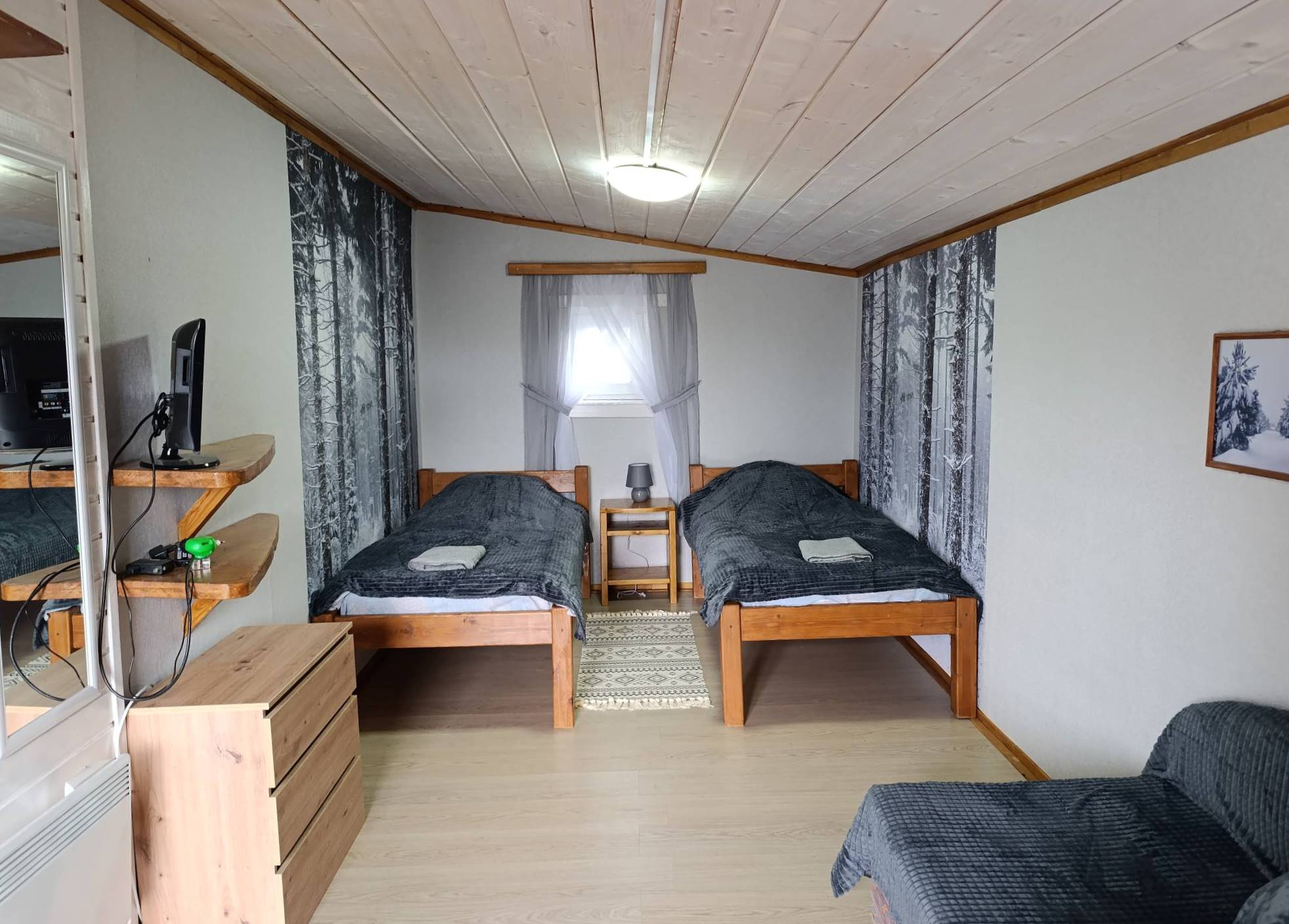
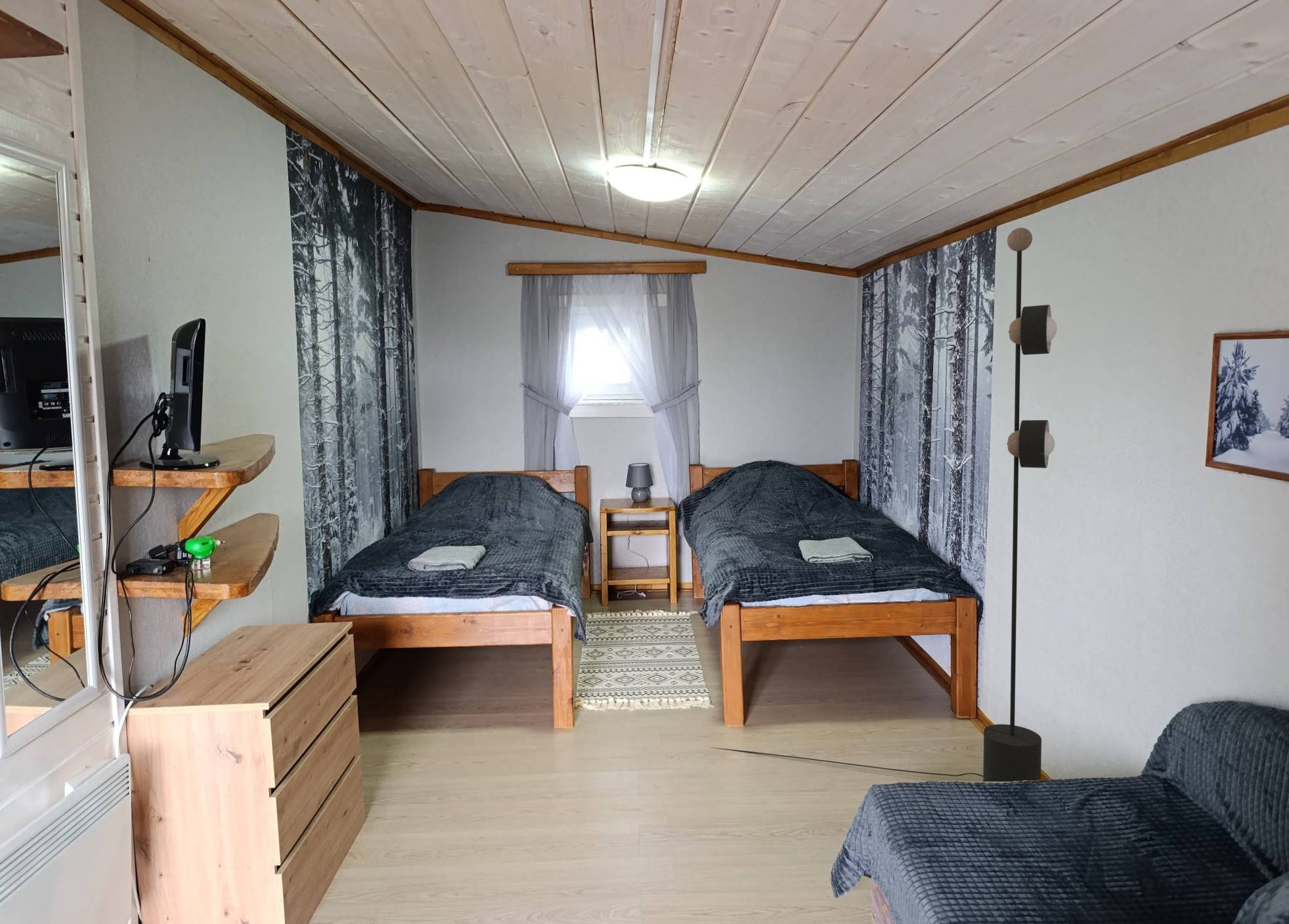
+ floor lamp [710,227,1057,781]
